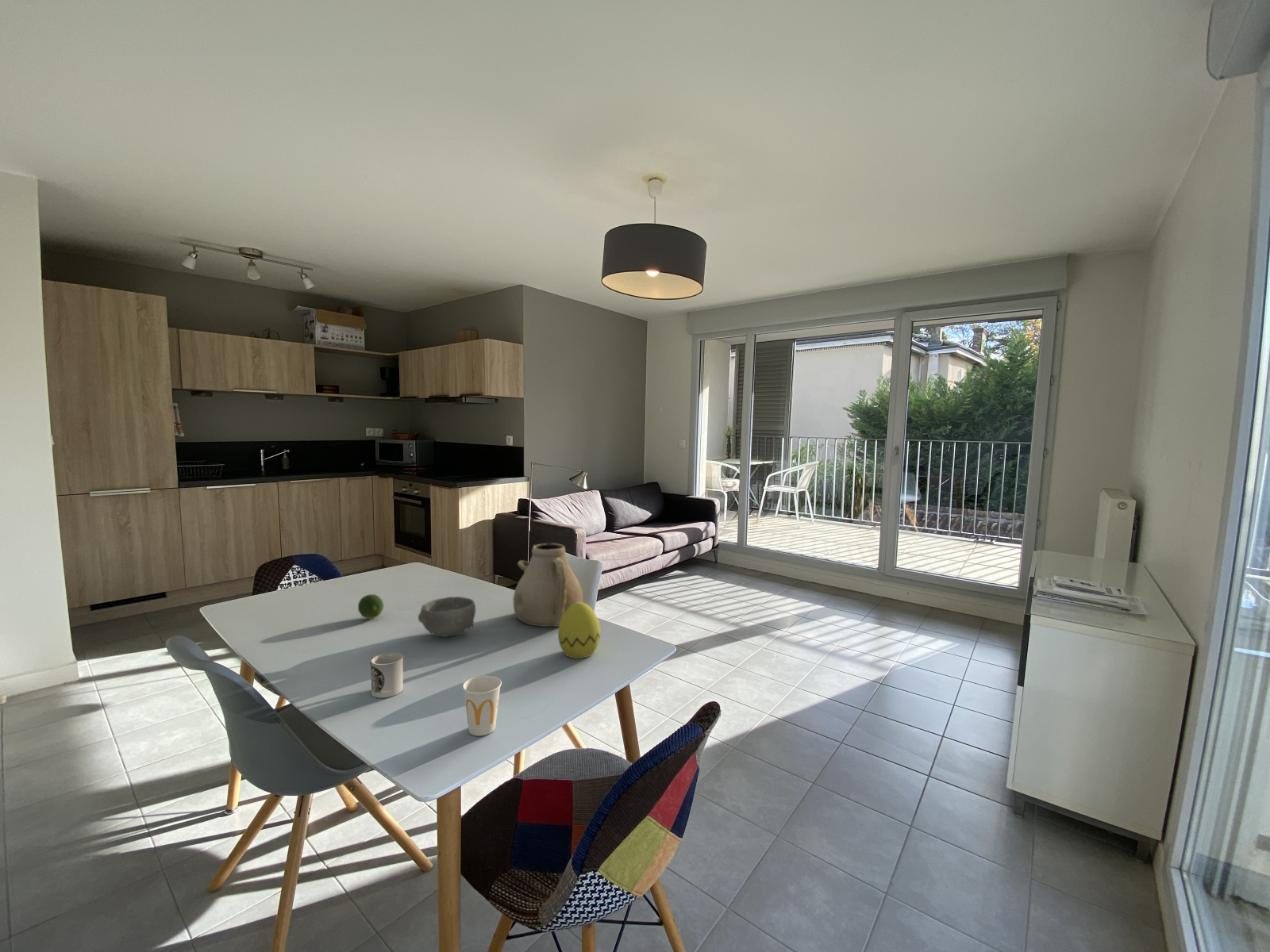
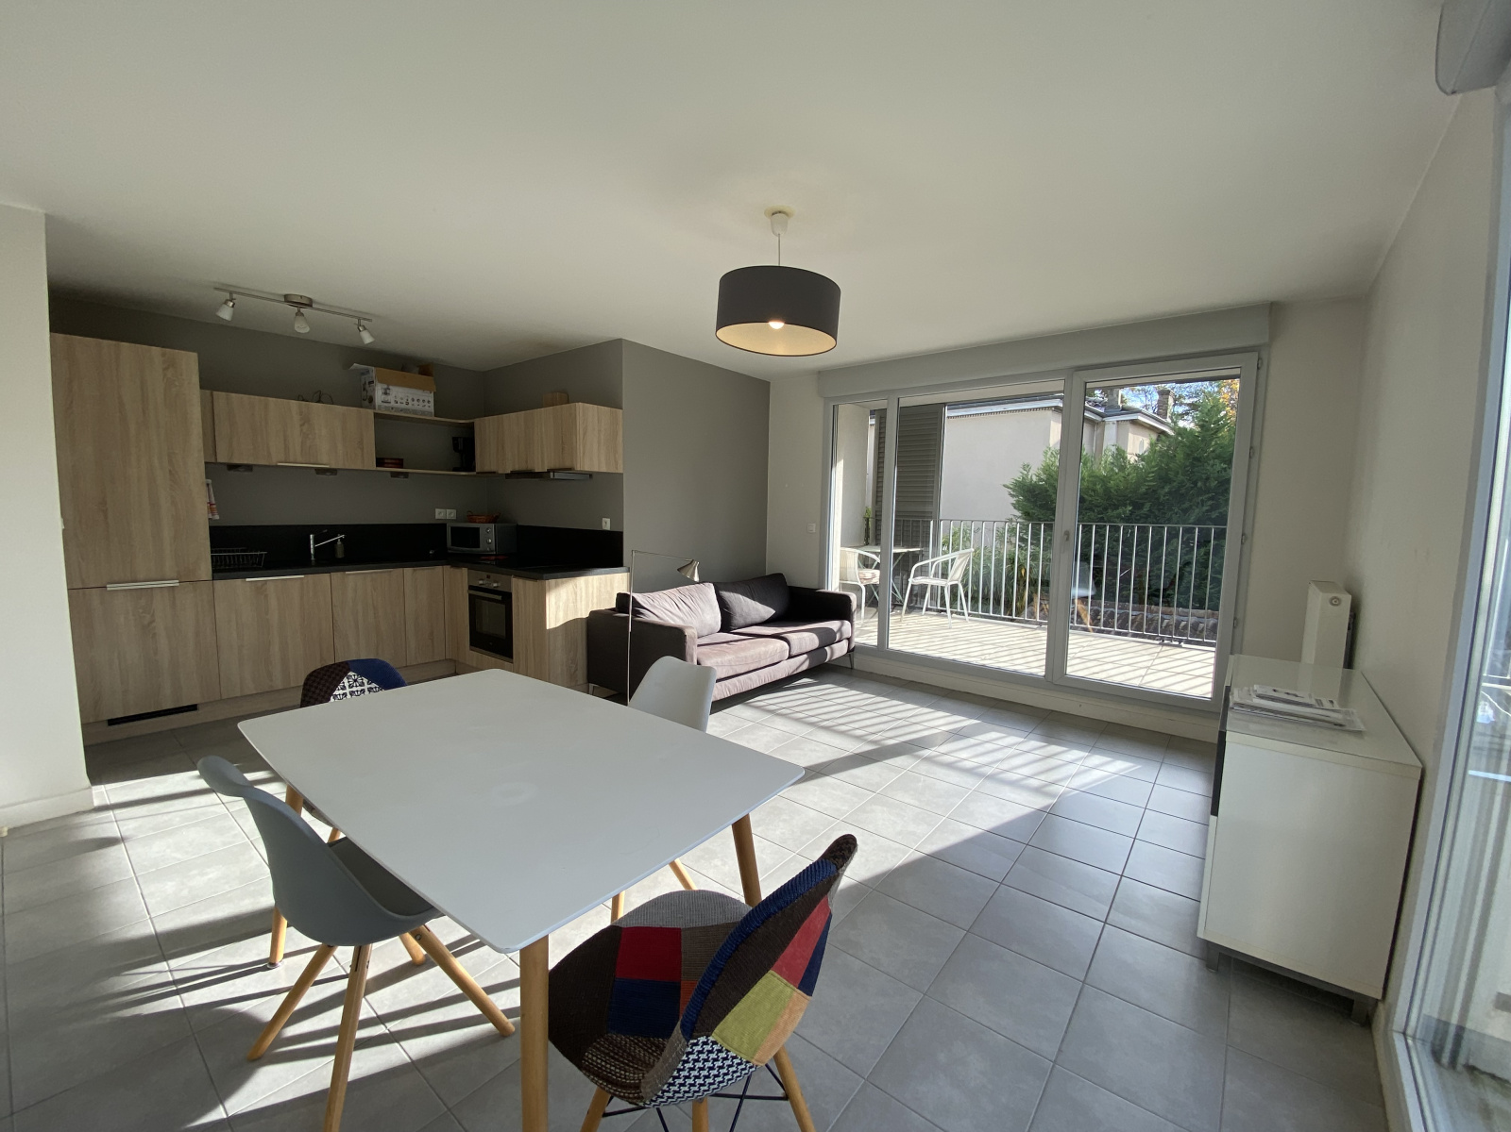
- cup [369,652,404,699]
- decorative egg [557,601,601,659]
- fruit [357,593,384,620]
- cup [462,674,502,737]
- teapot [513,543,583,628]
- bowl [418,596,476,637]
